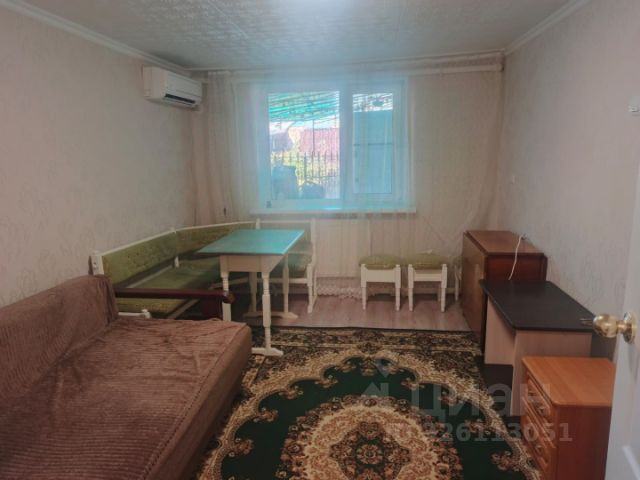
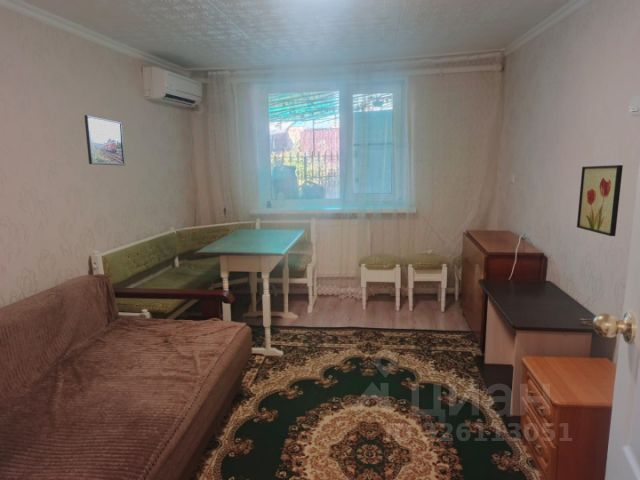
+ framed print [83,114,126,166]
+ wall art [576,164,624,237]
